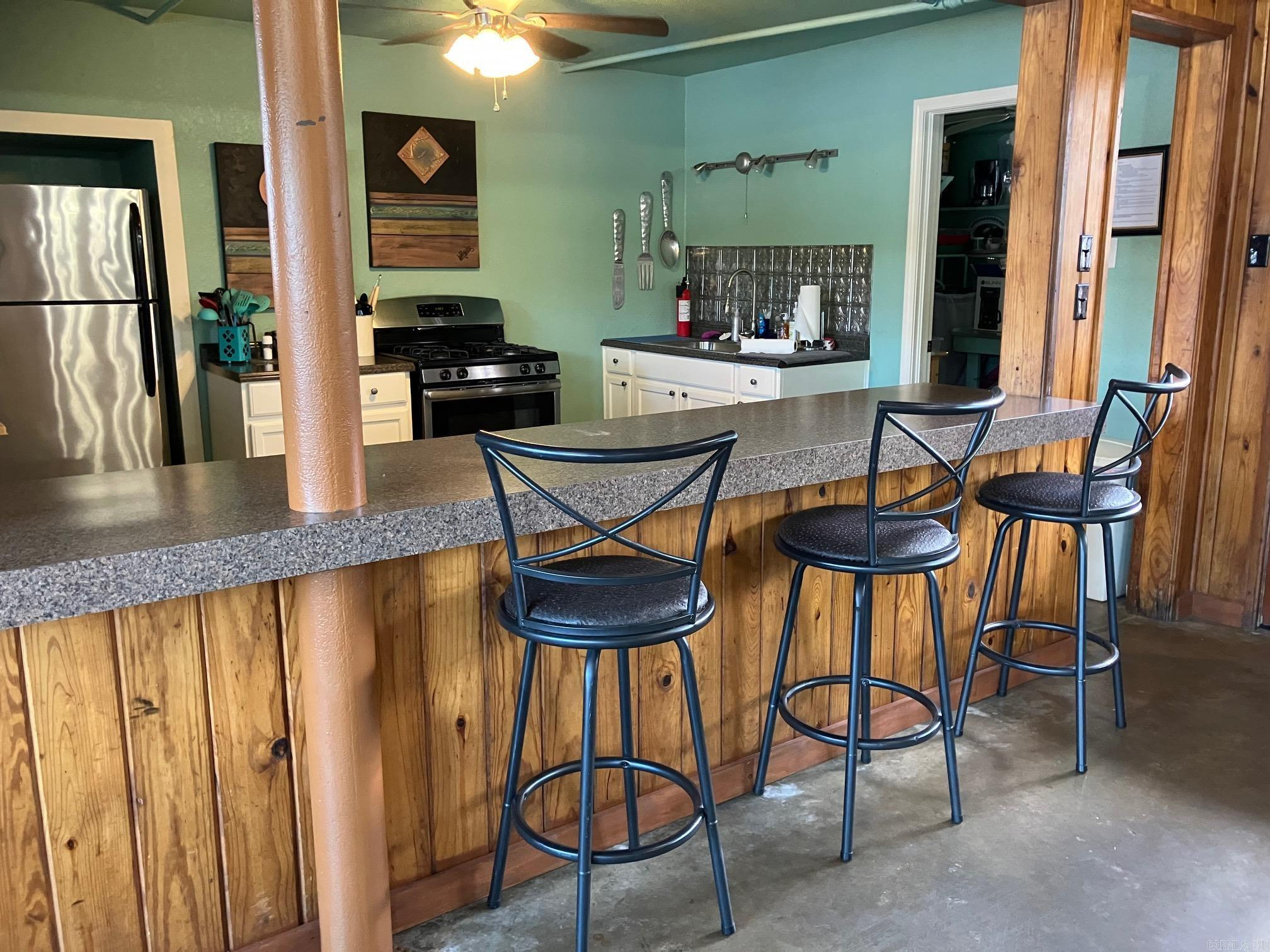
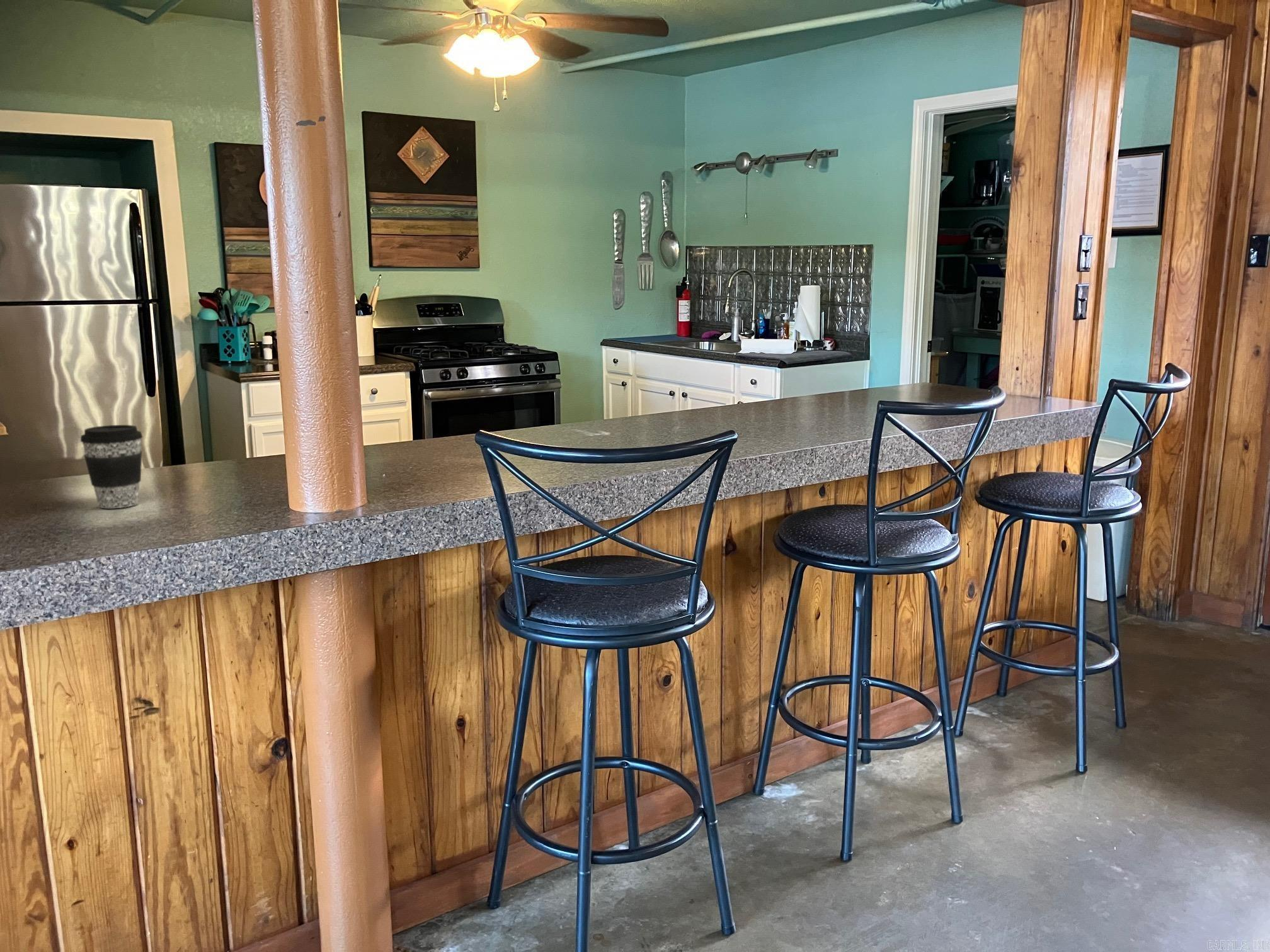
+ coffee cup [80,424,143,509]
